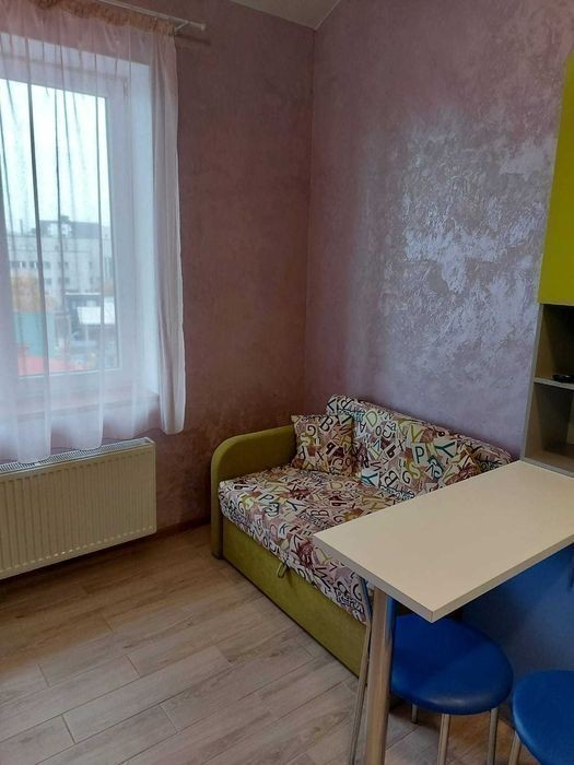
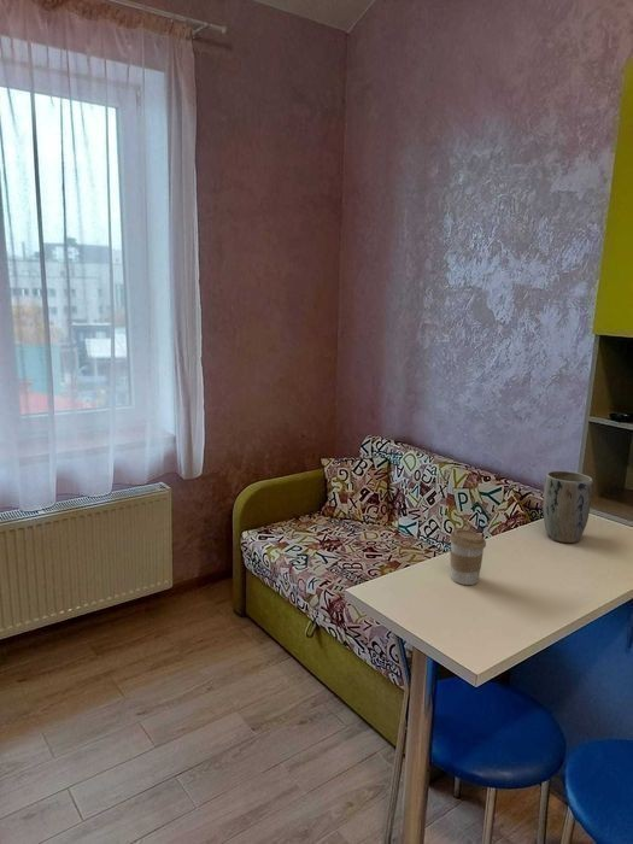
+ plant pot [541,470,594,544]
+ coffee cup [449,528,487,586]
